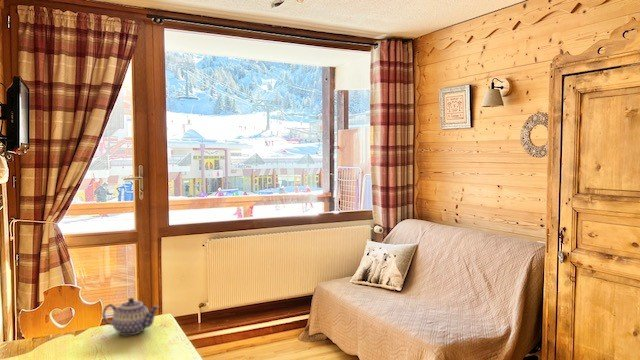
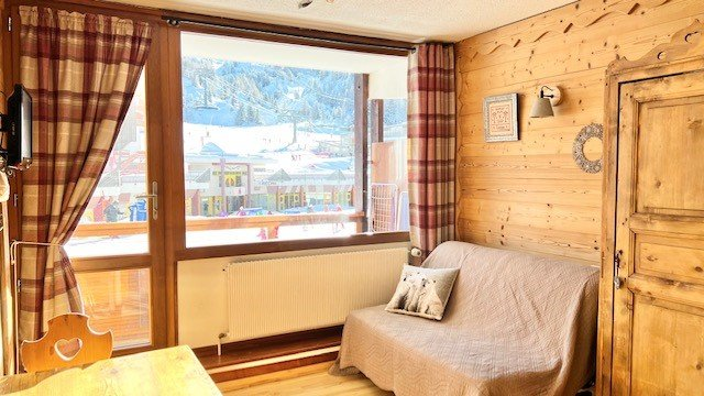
- teapot [101,297,161,336]
